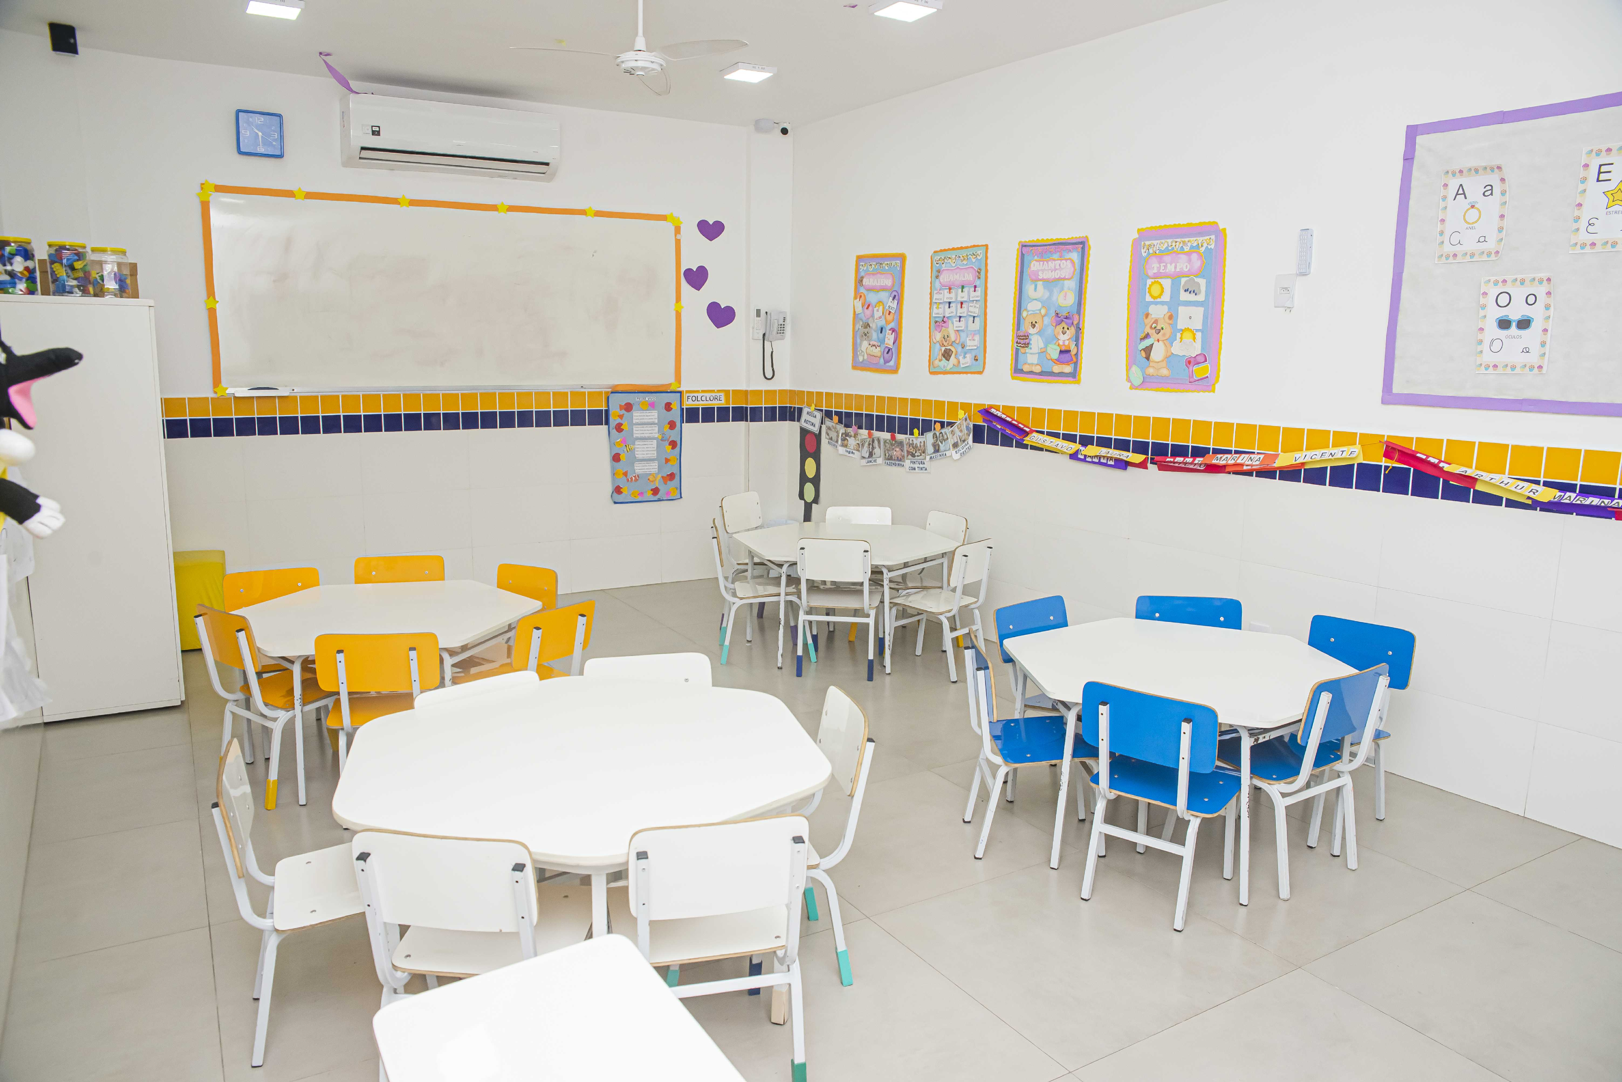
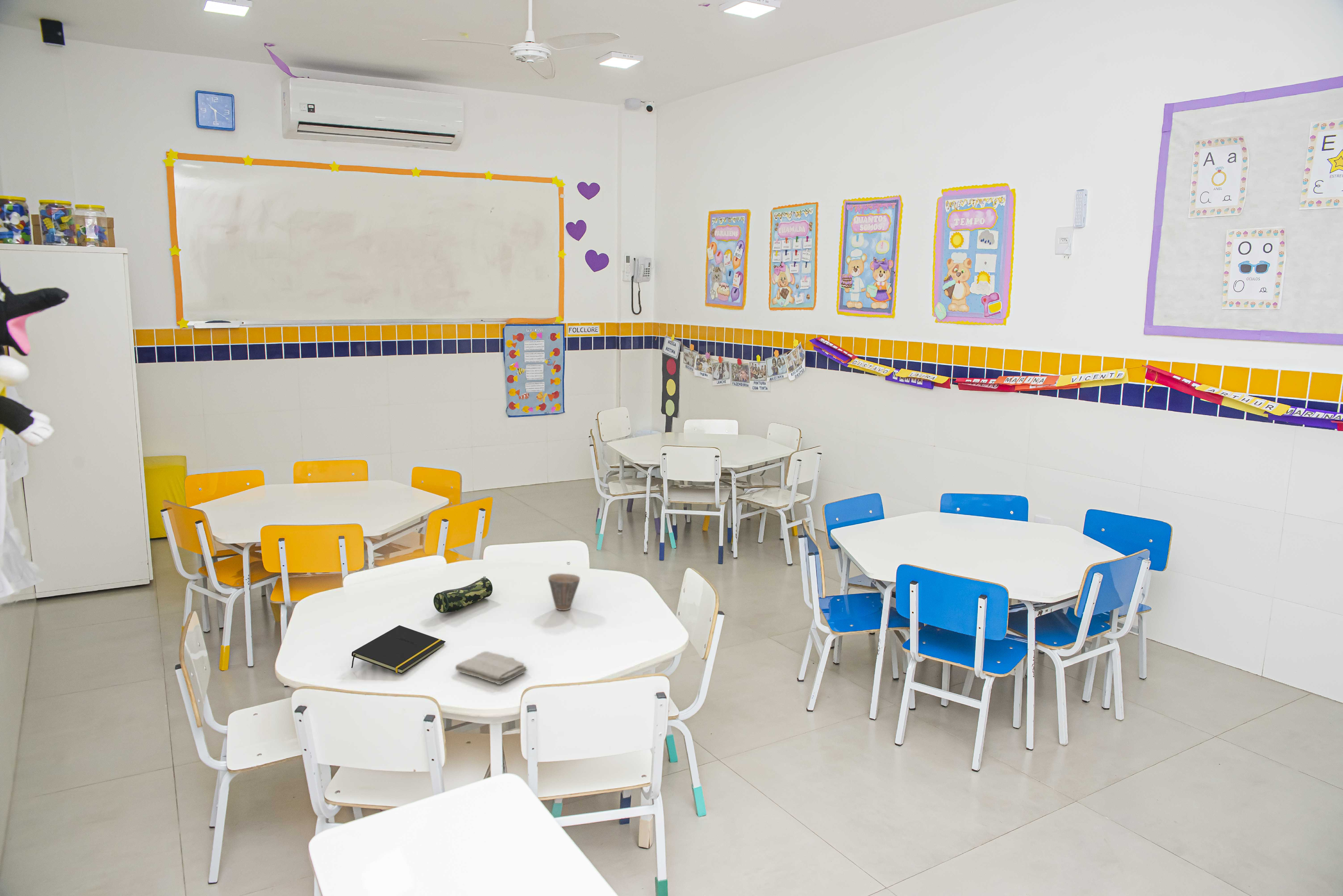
+ notepad [351,625,446,674]
+ pencil case [433,576,493,614]
+ washcloth [455,651,528,685]
+ cup [548,573,580,611]
